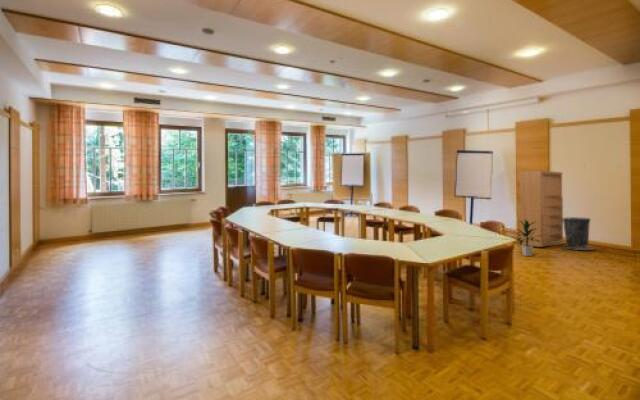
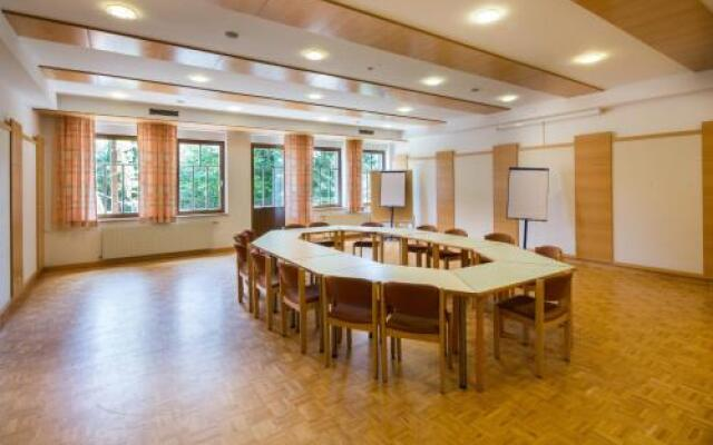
- bookshelf [519,170,564,248]
- trash can [562,216,595,251]
- indoor plant [514,219,544,257]
